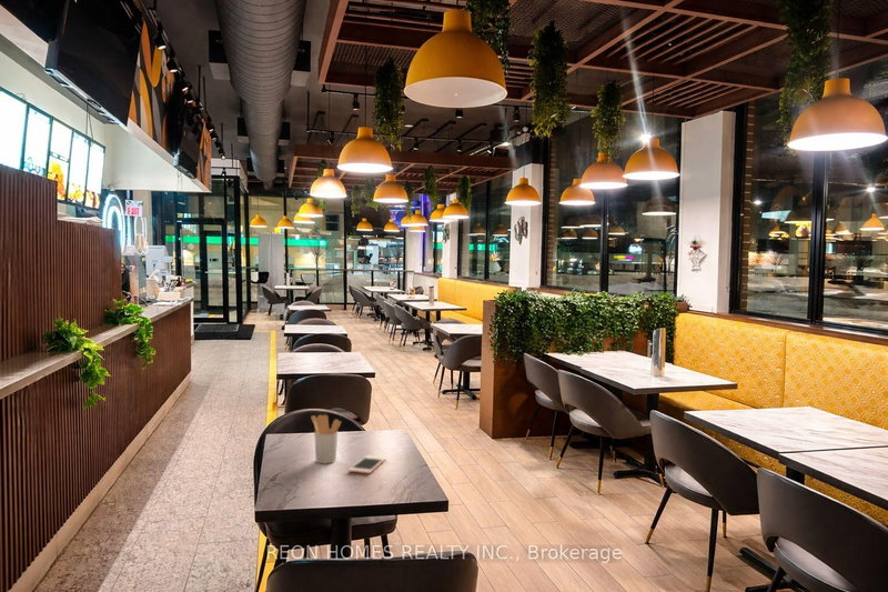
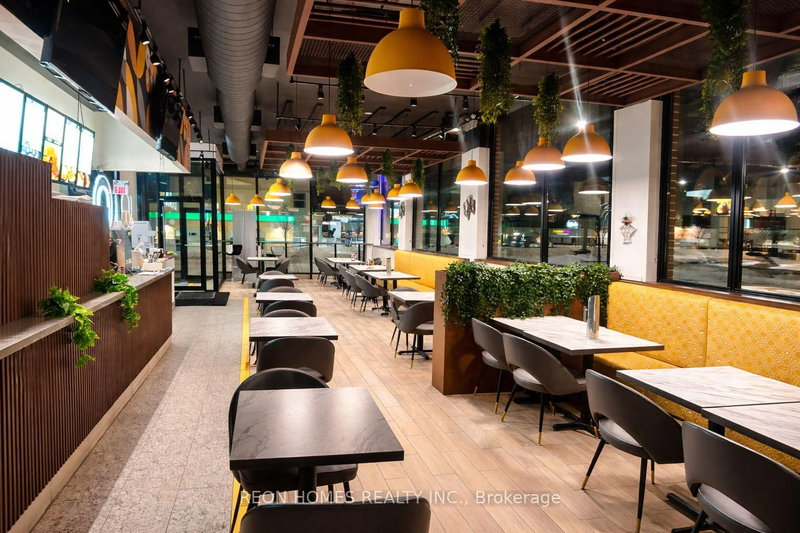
- cell phone [349,454,386,474]
- utensil holder [310,413,342,464]
